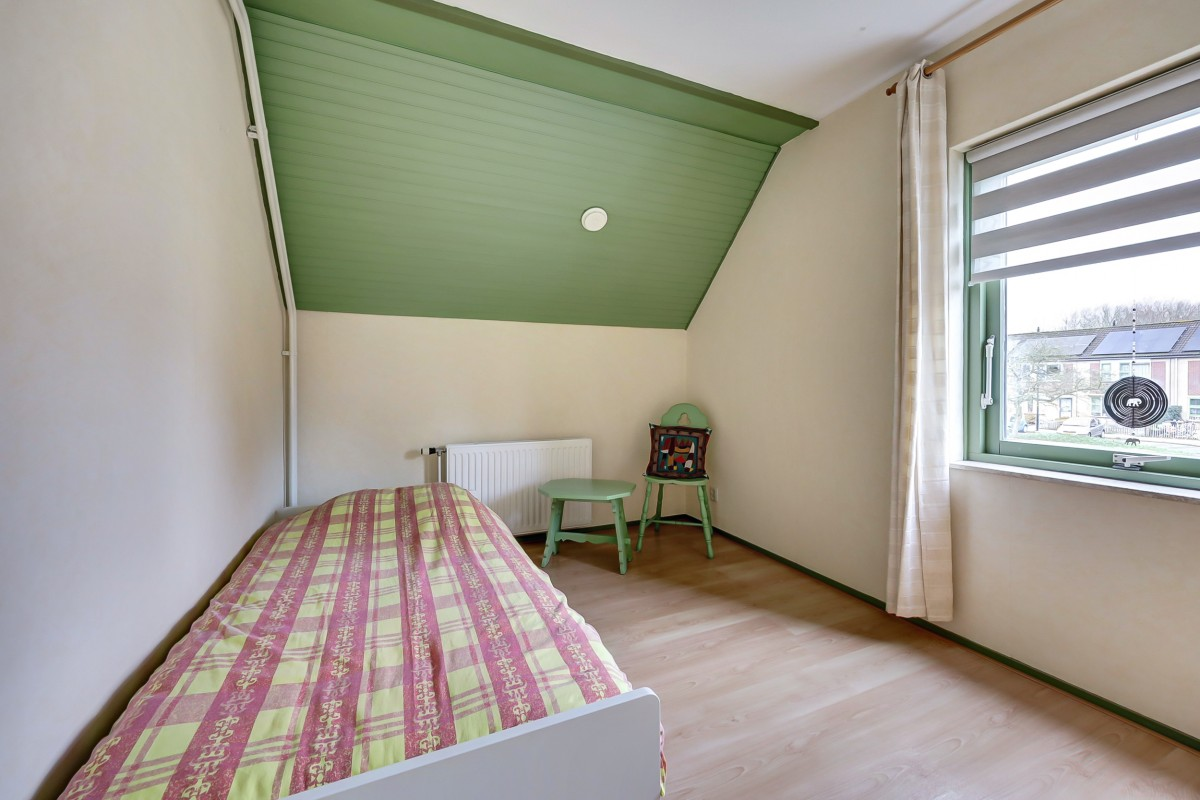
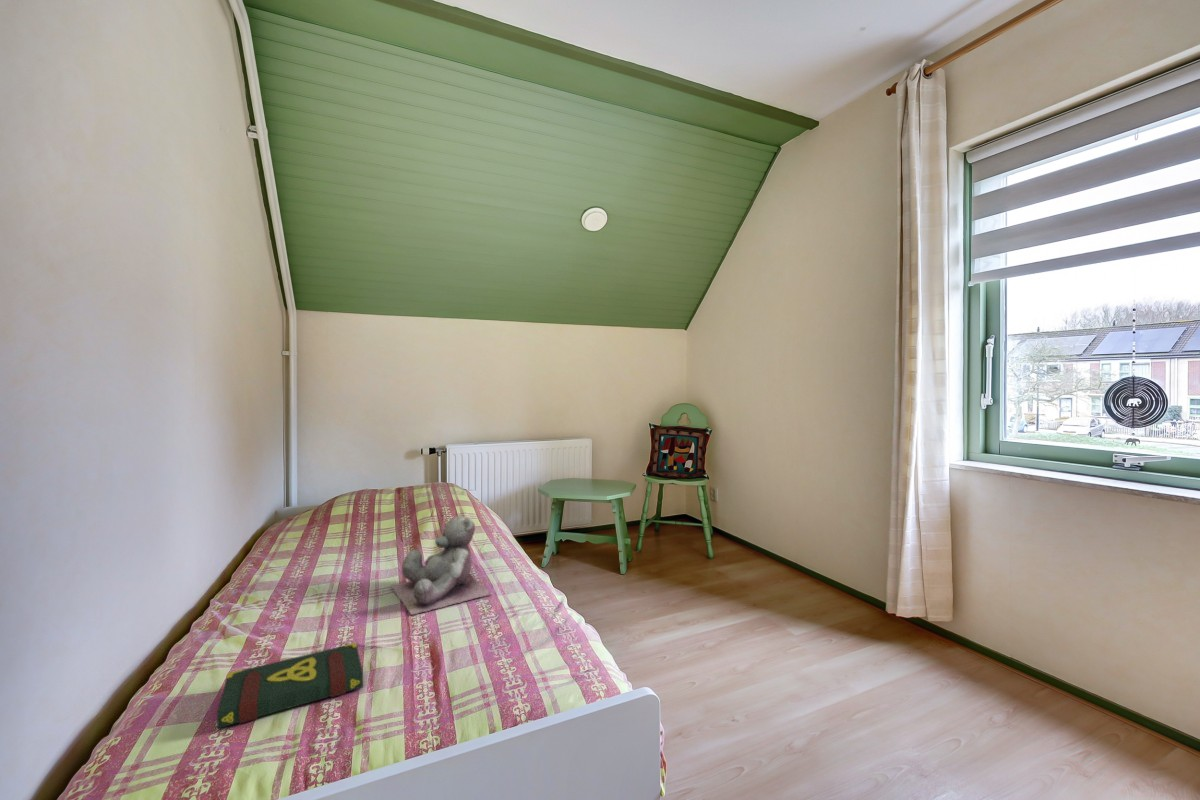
+ book [216,641,364,729]
+ stuffed animal [390,514,493,616]
